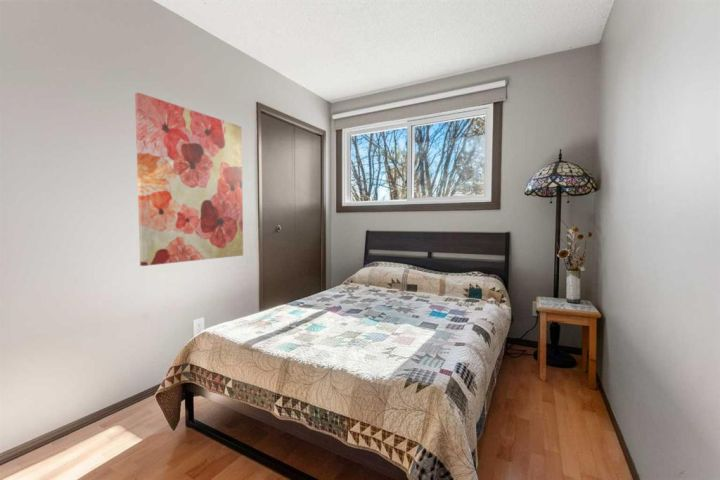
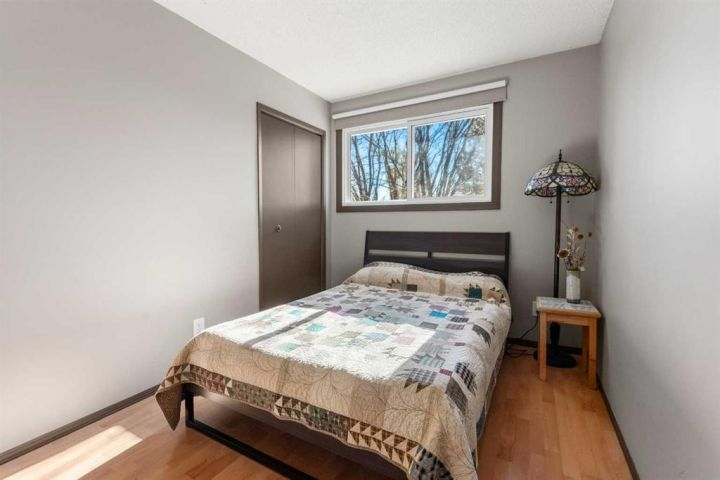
- wall art [134,91,244,267]
